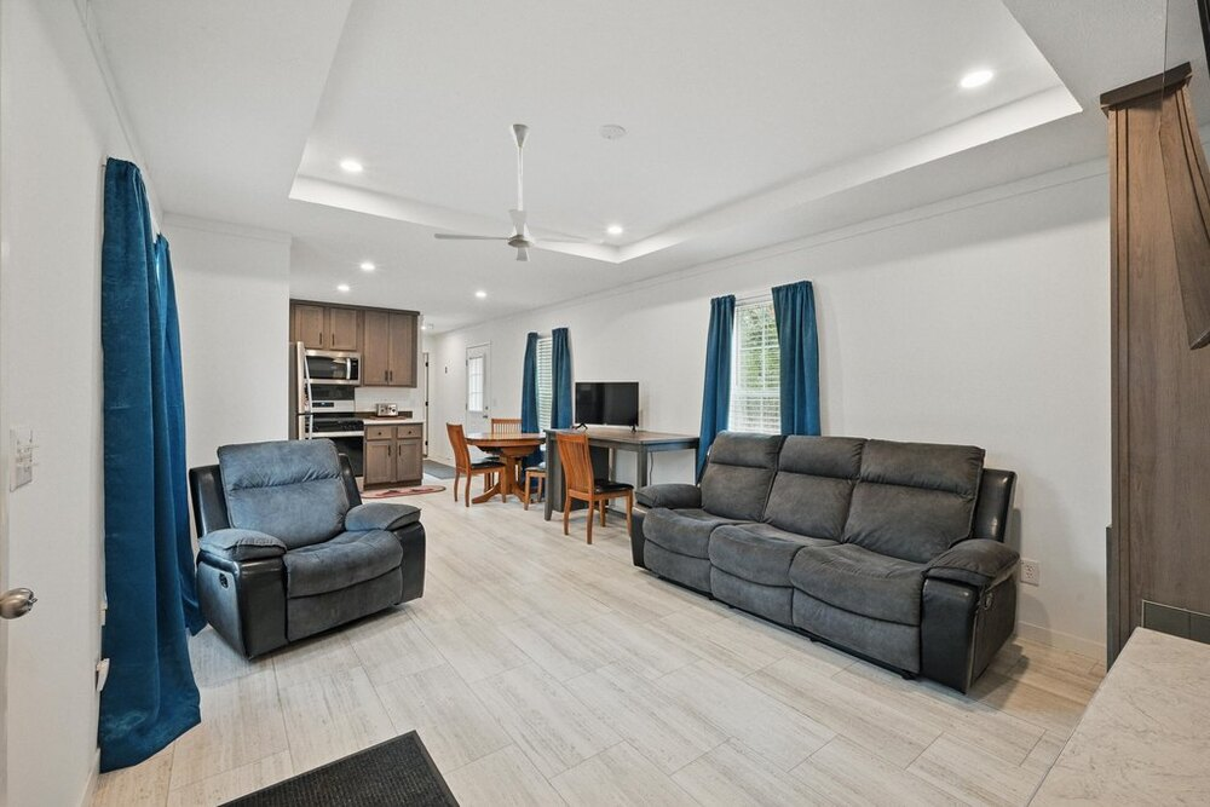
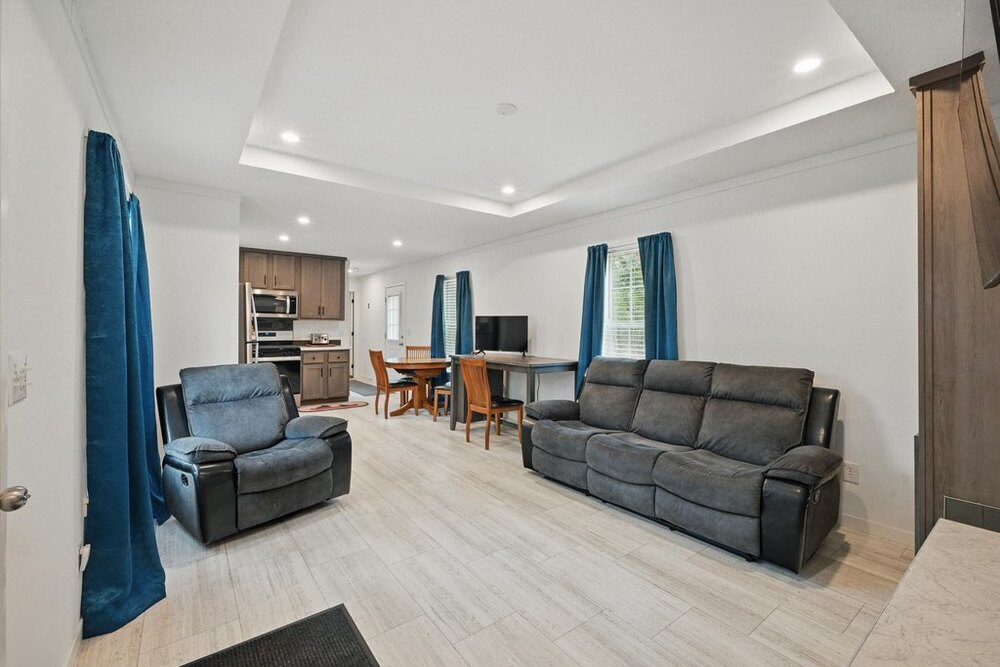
- ceiling fan [433,123,605,263]
